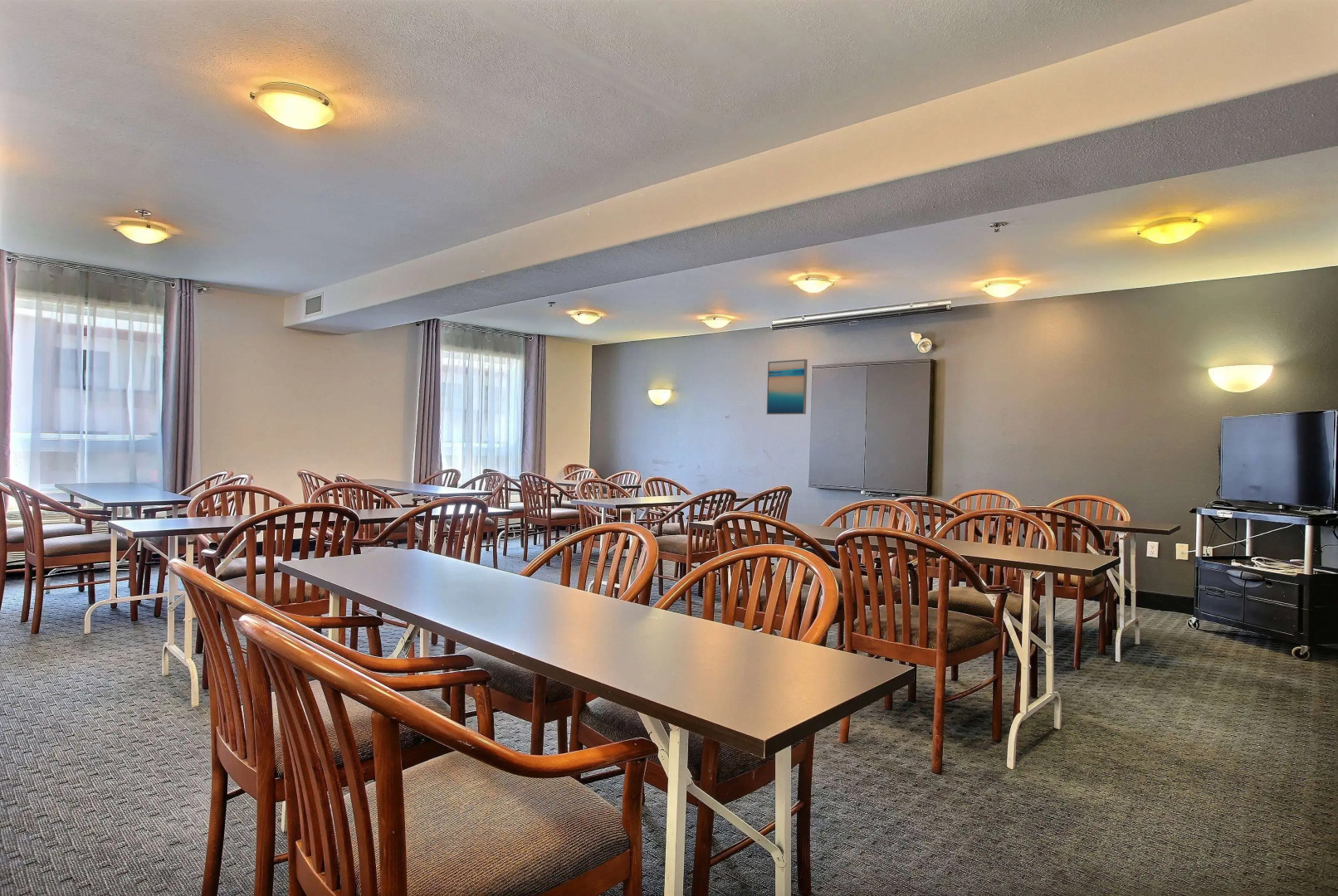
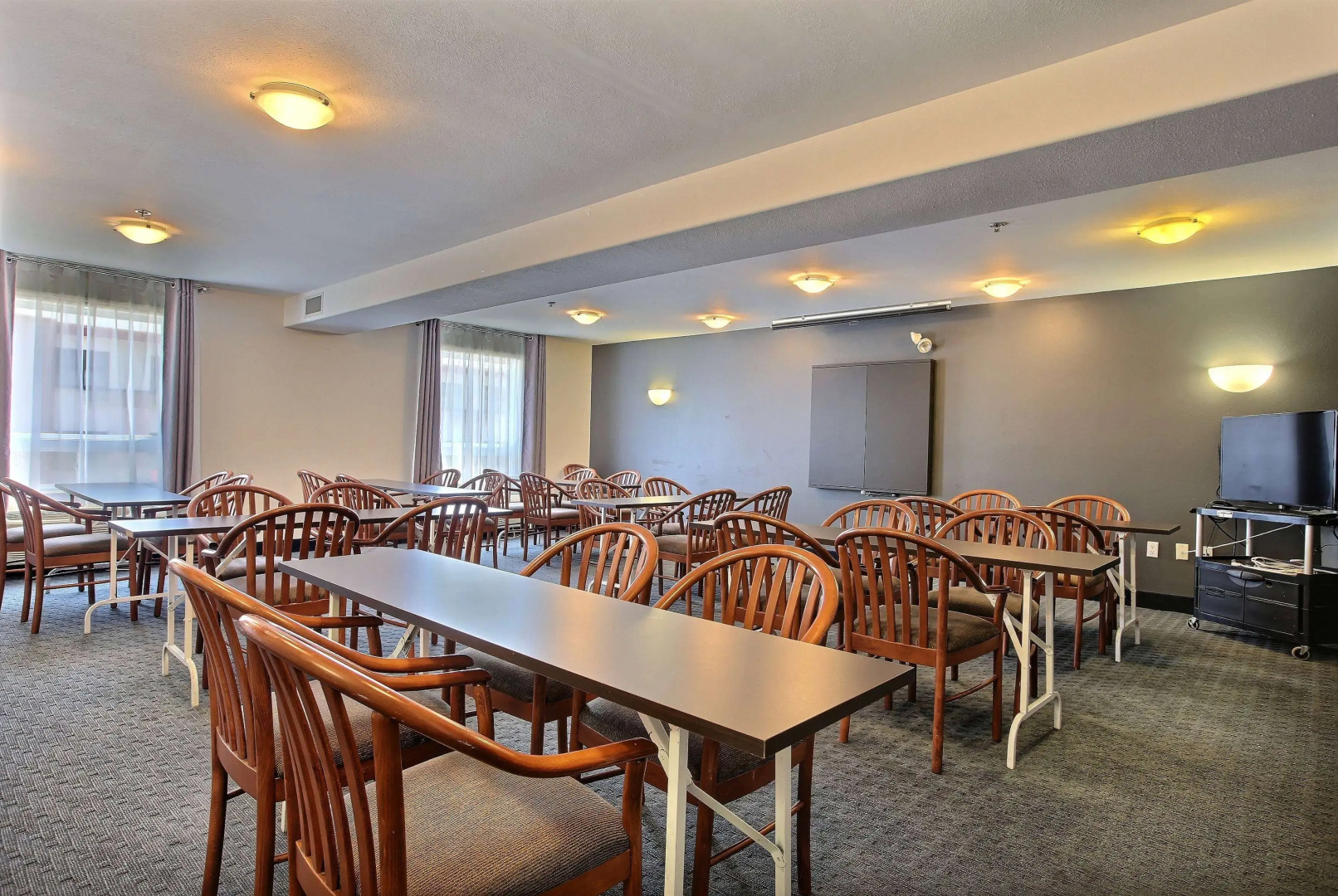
- wall art [766,358,808,416]
